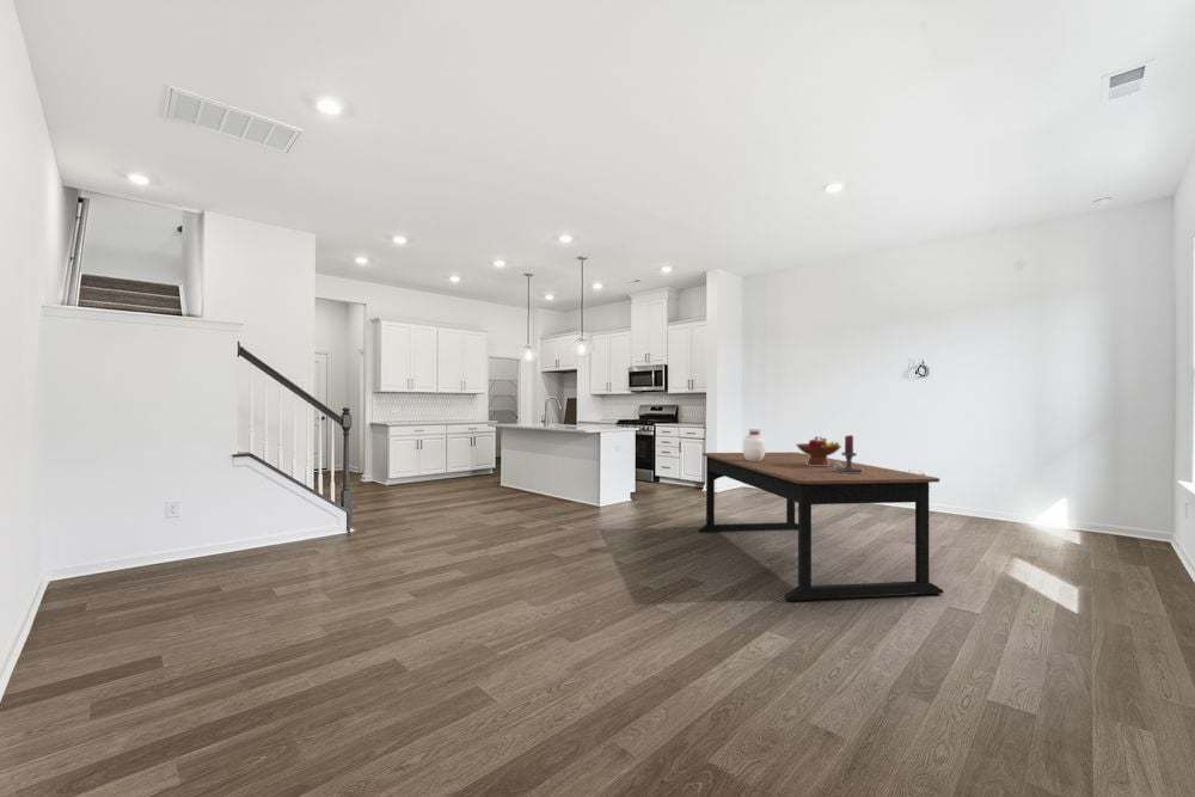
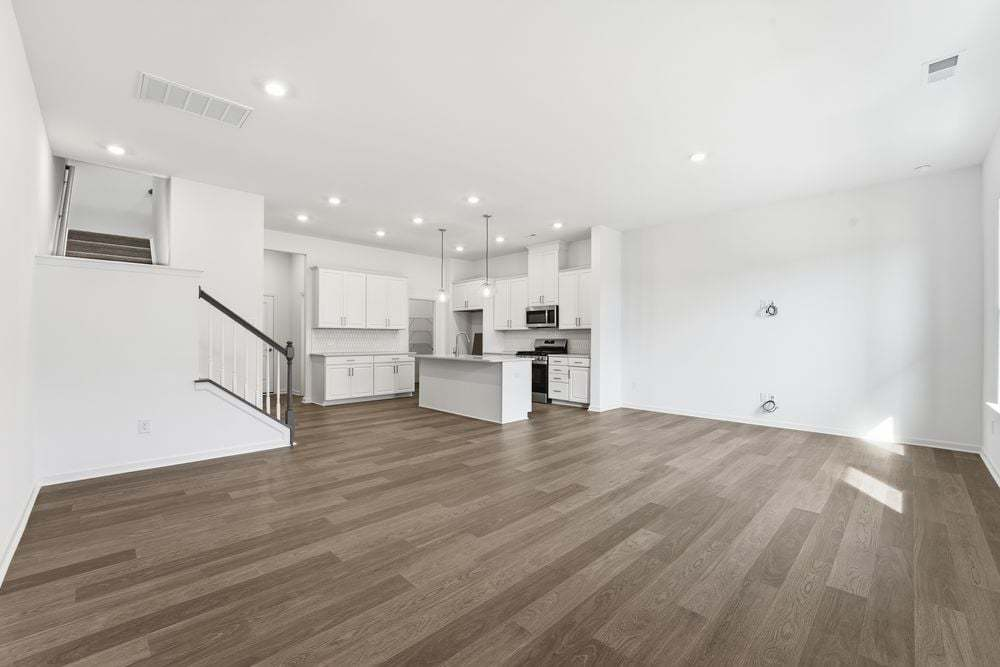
- fruit bowl [795,435,842,466]
- candle holder [834,434,864,473]
- vase [742,429,767,461]
- dining table [697,452,944,602]
